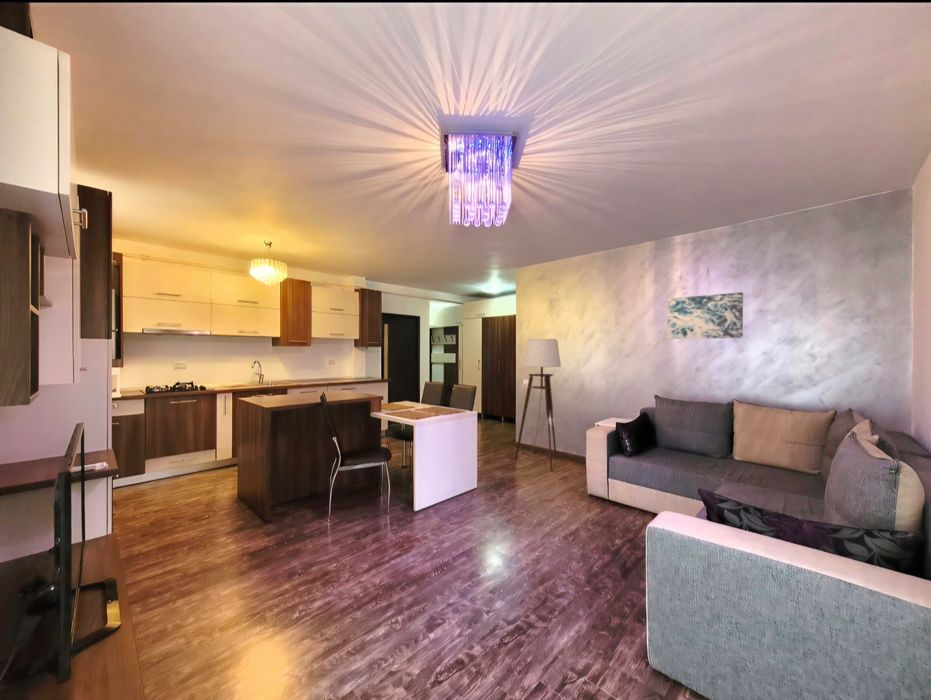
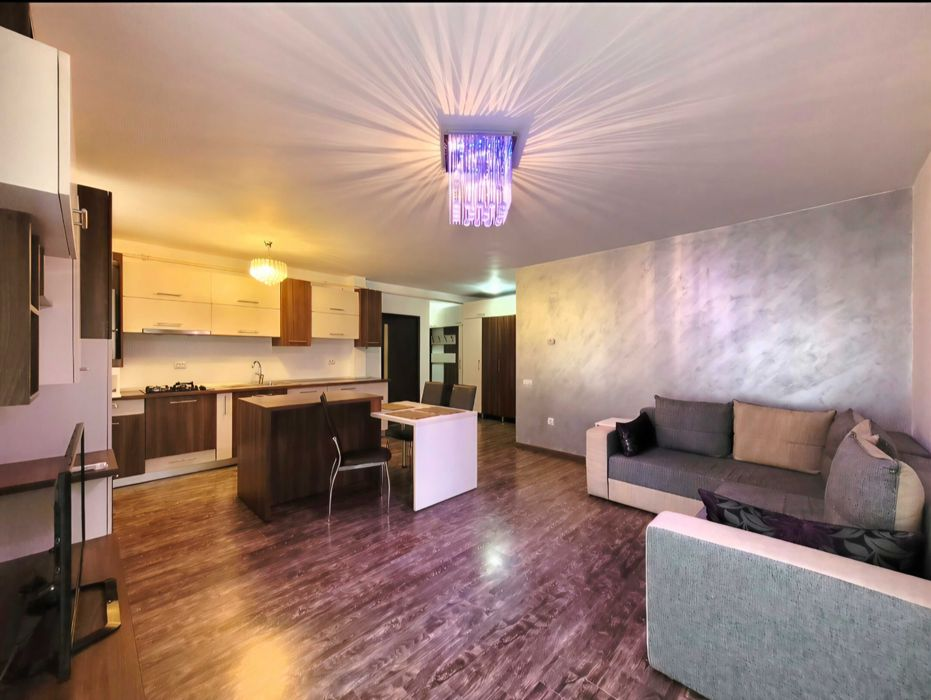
- wall art [666,291,744,340]
- floor lamp [514,338,562,472]
